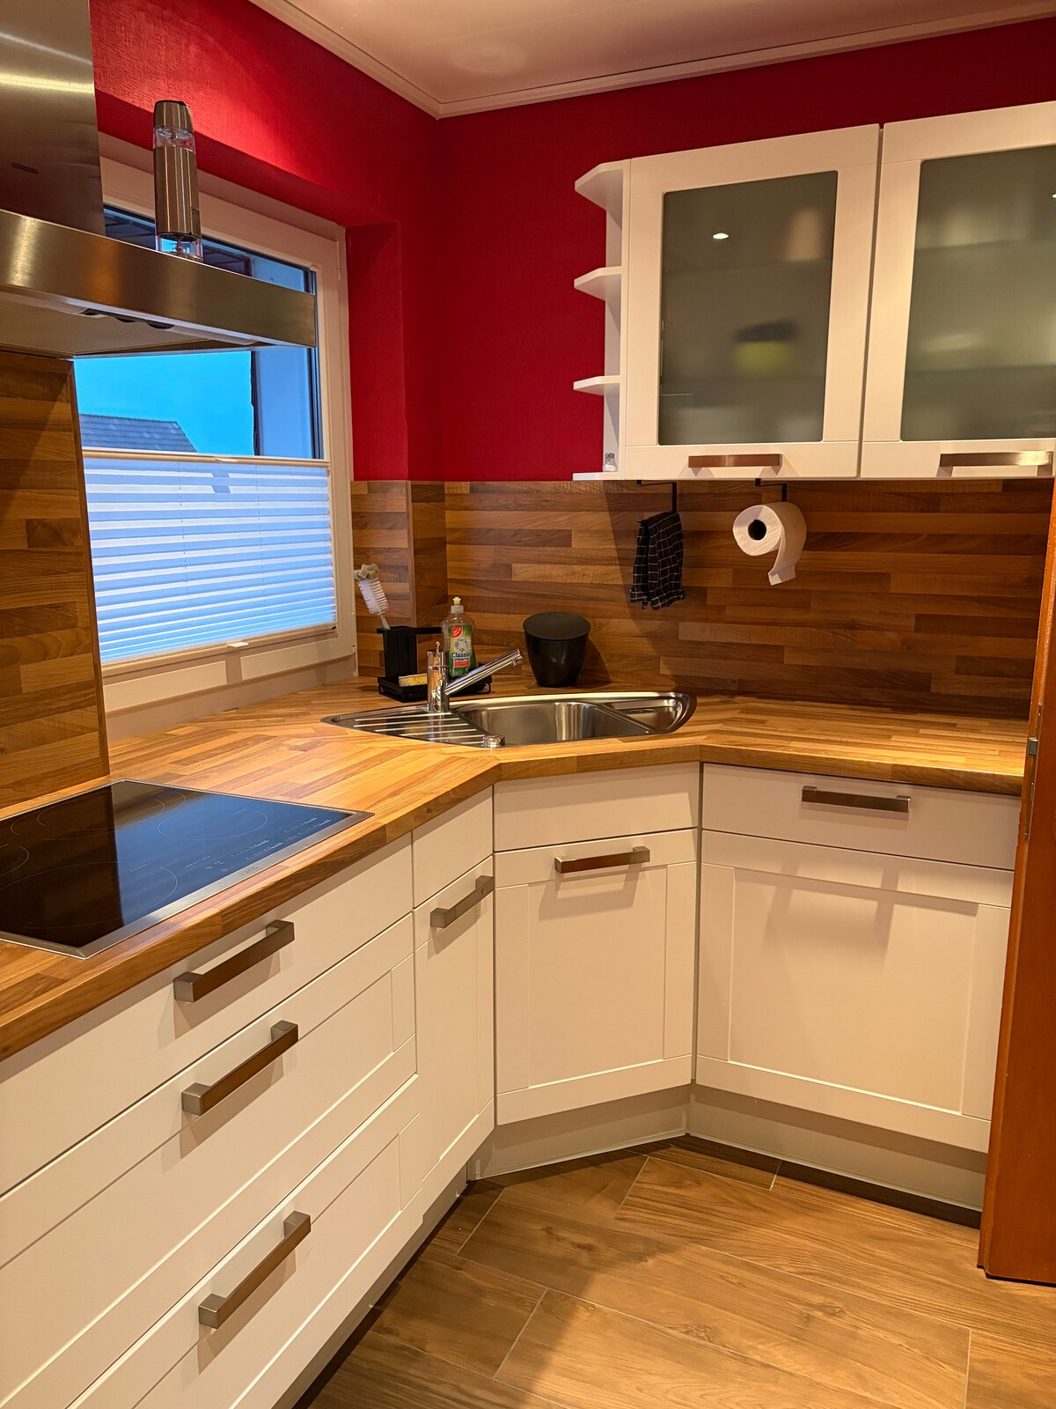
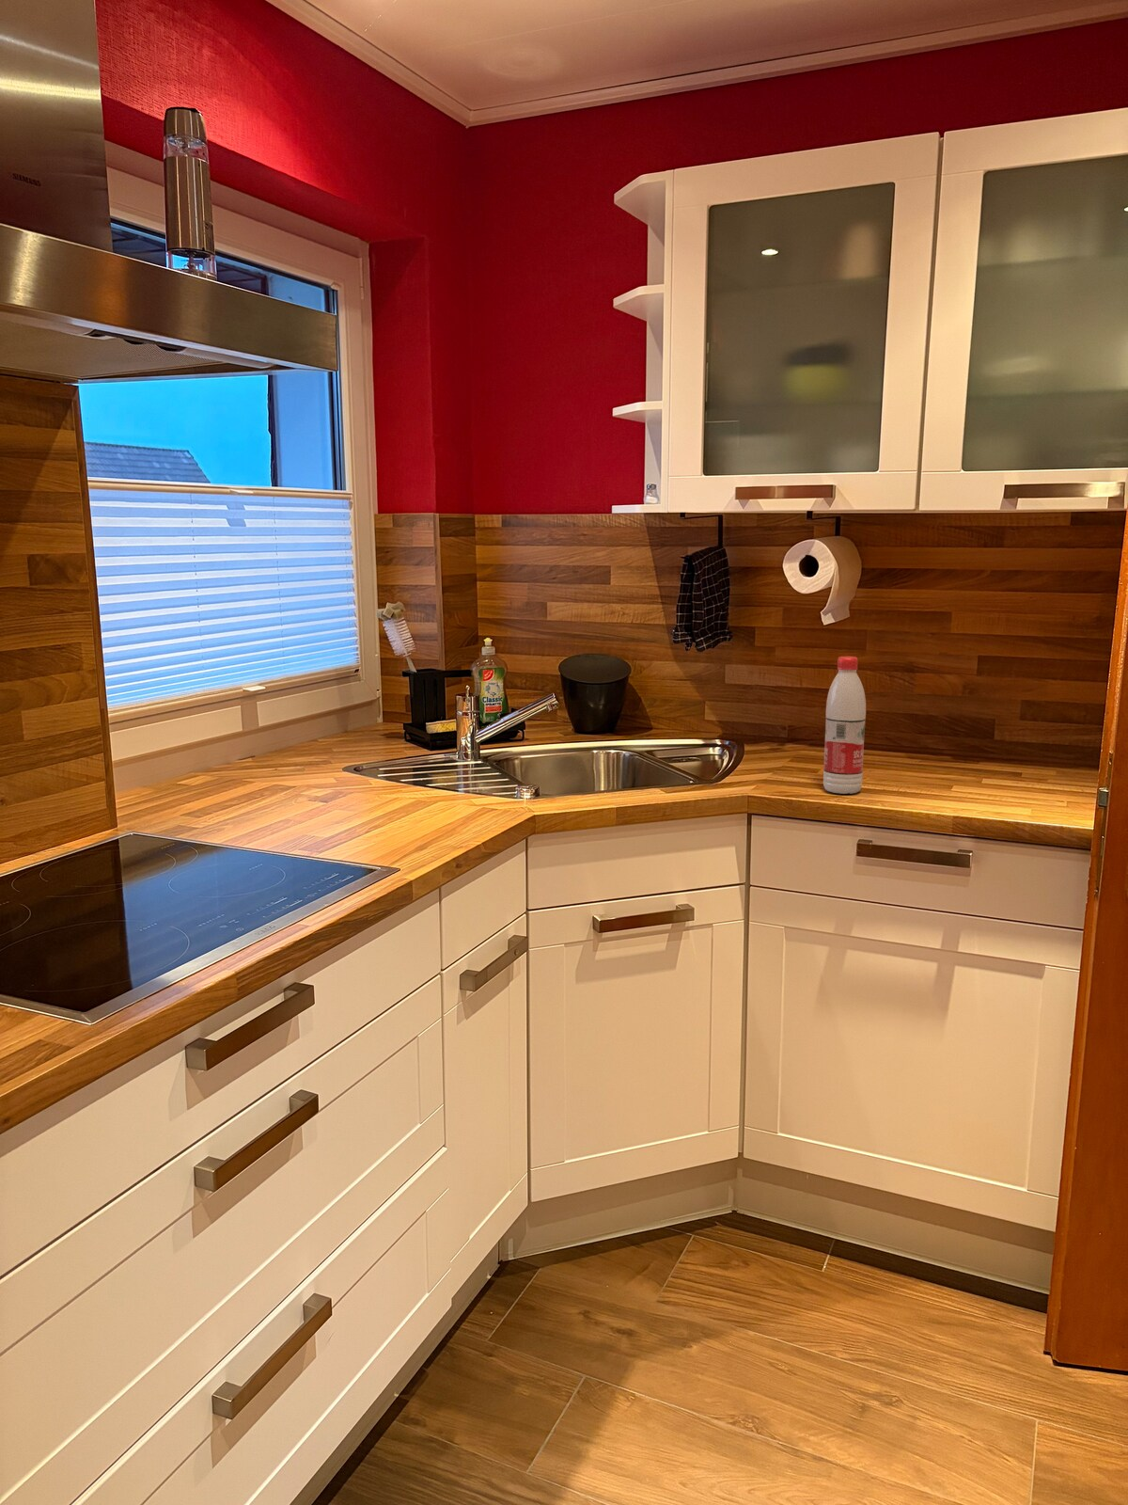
+ water bottle [822,655,866,795]
